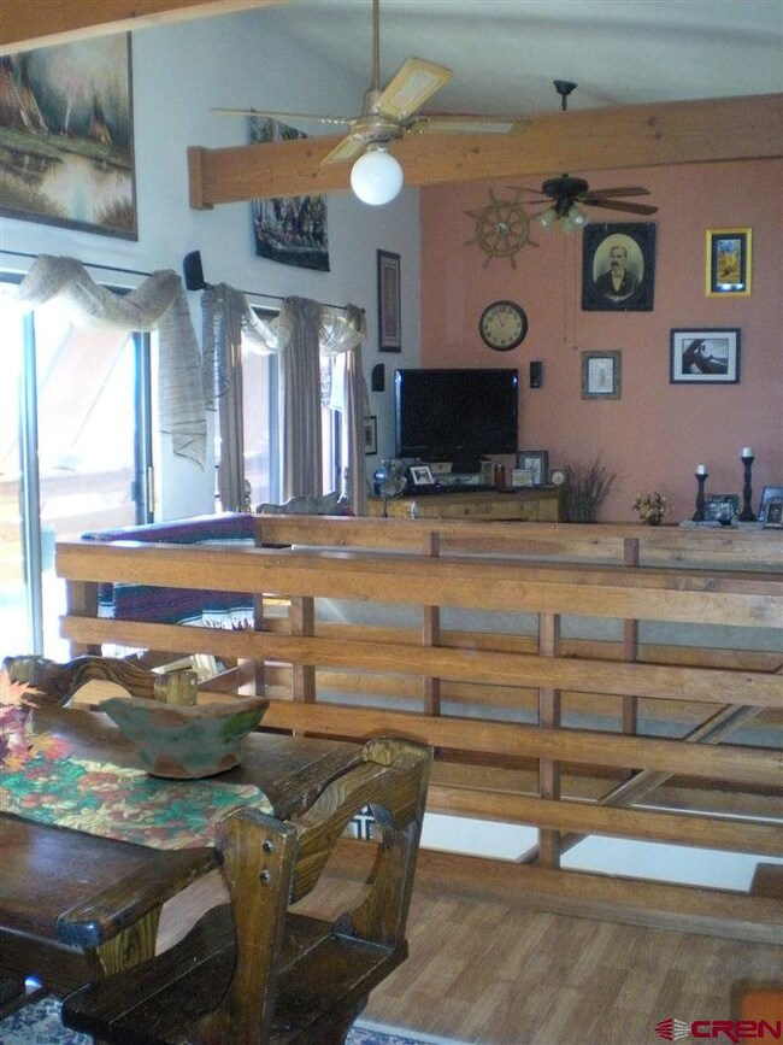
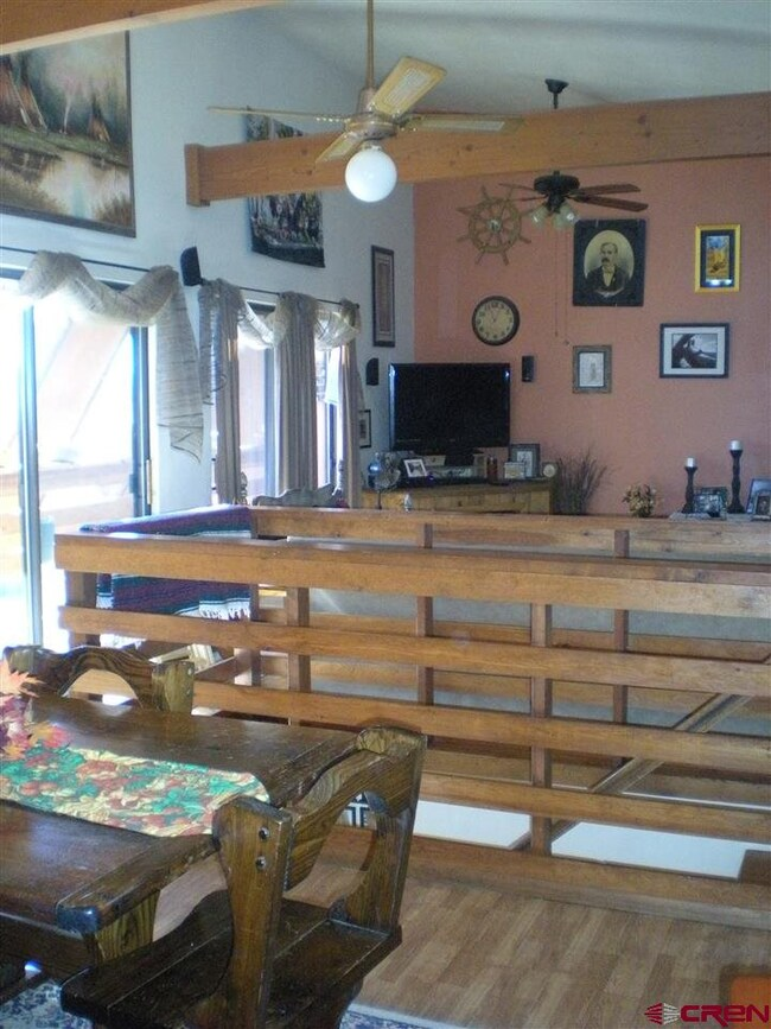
- bowl [98,694,271,780]
